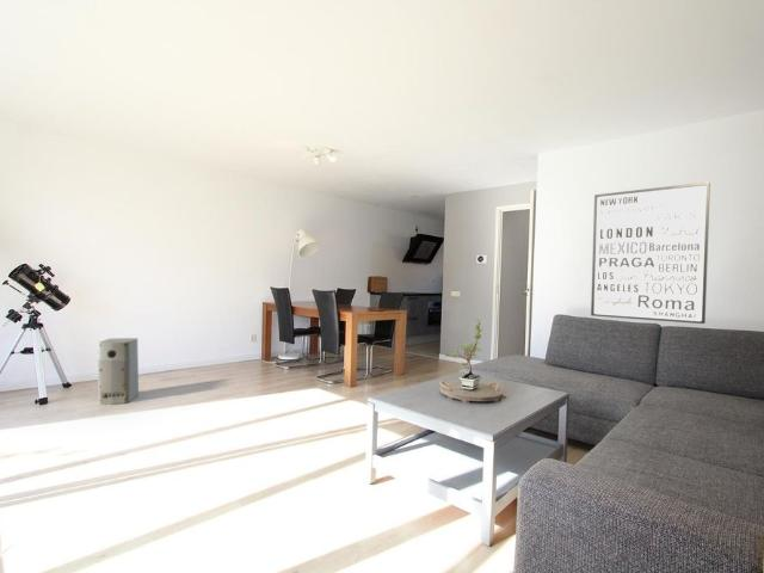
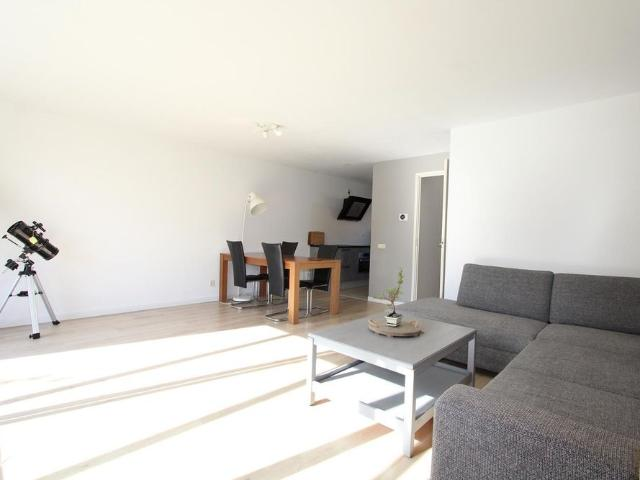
- wall art [590,180,711,325]
- air purifier [97,337,140,406]
